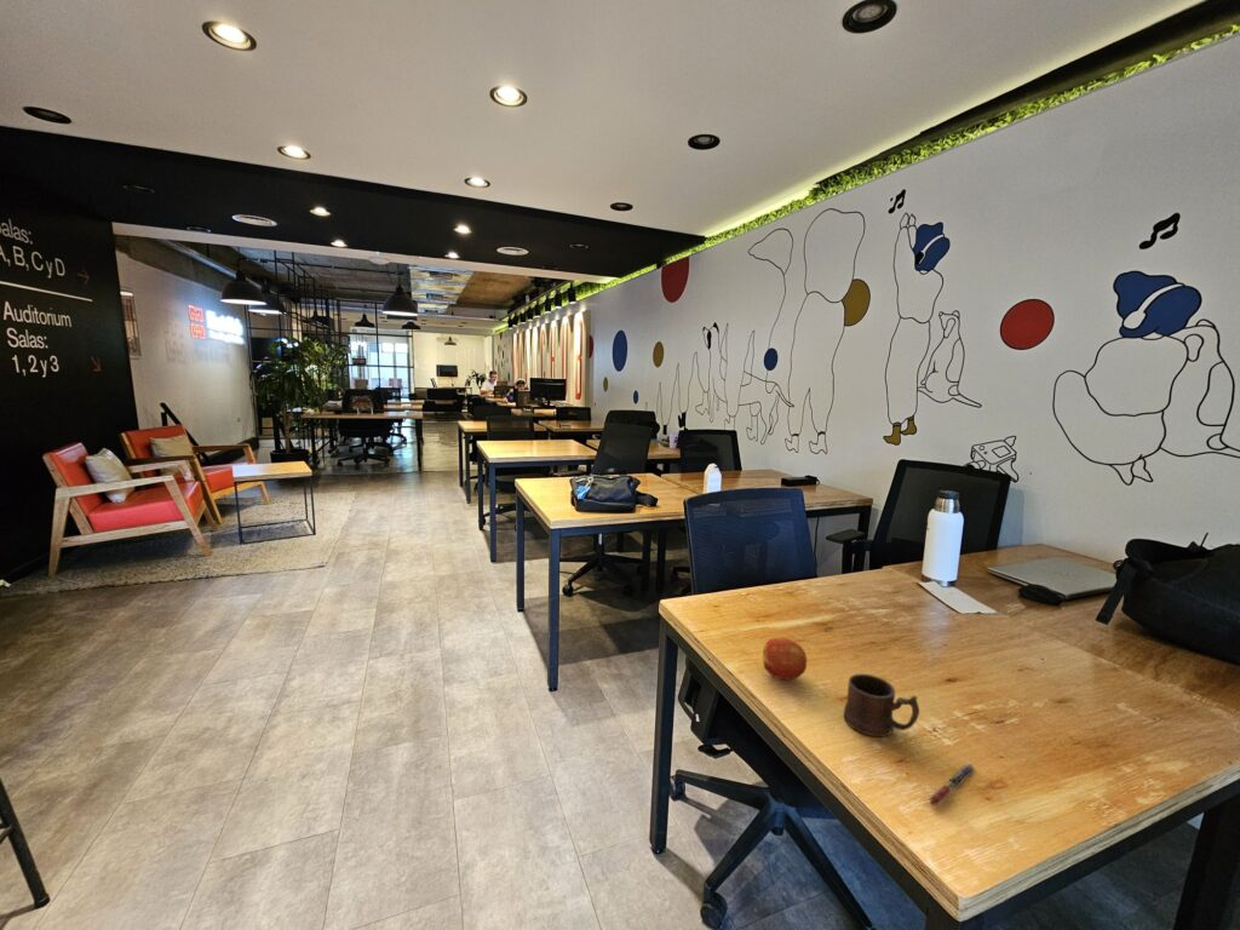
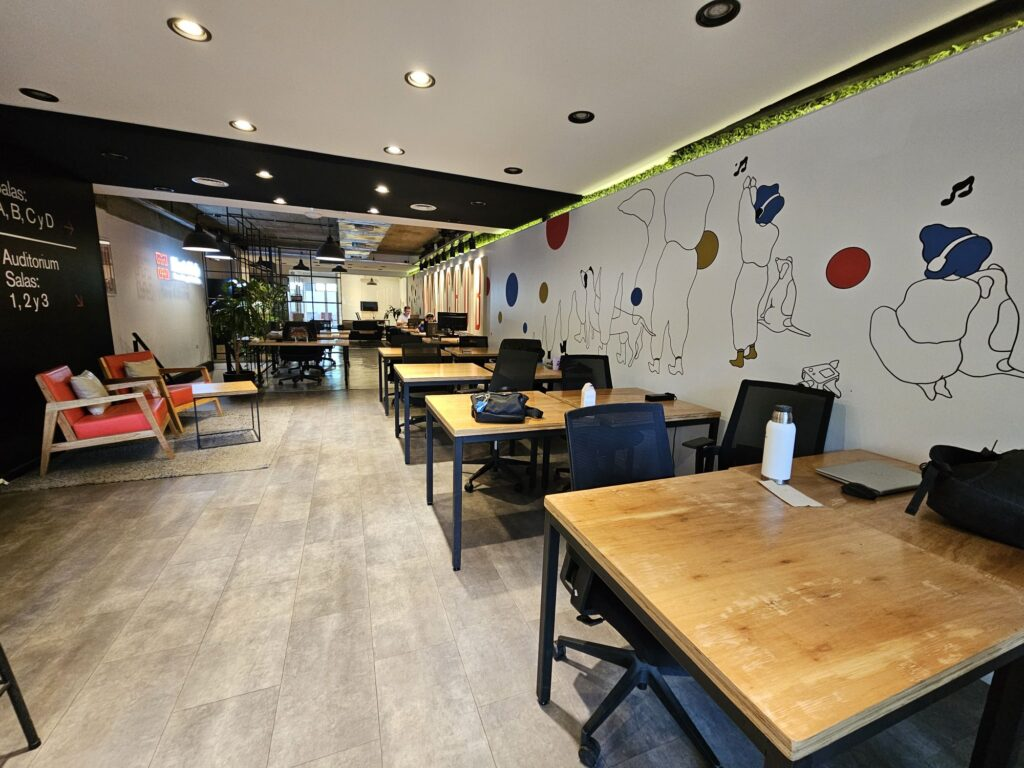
- apple [762,637,808,681]
- pen [926,763,976,806]
- mug [843,673,920,737]
